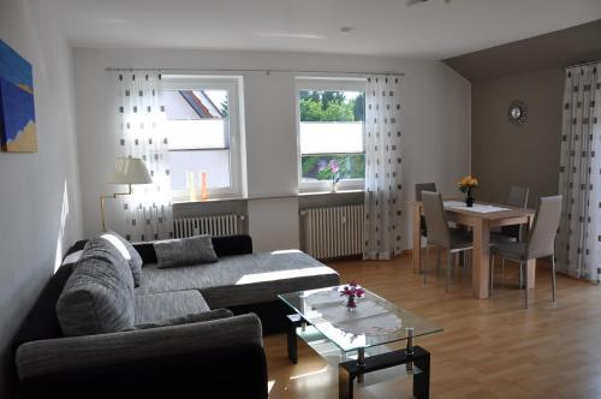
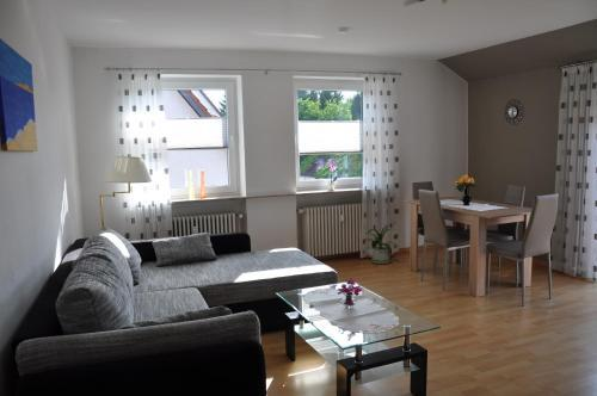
+ house plant [363,224,400,265]
